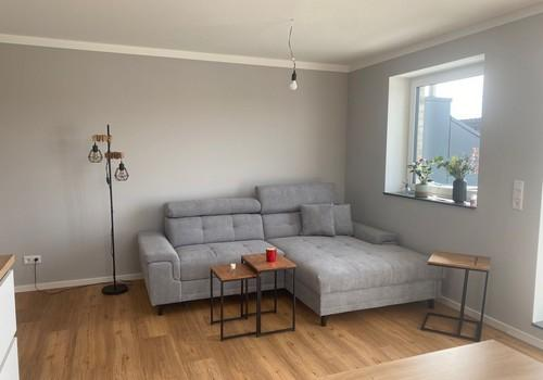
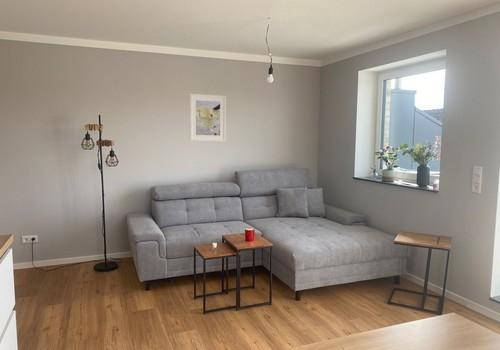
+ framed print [189,93,227,142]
